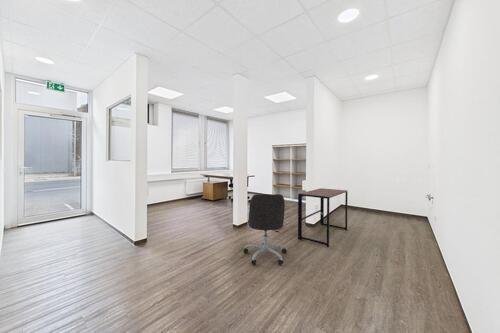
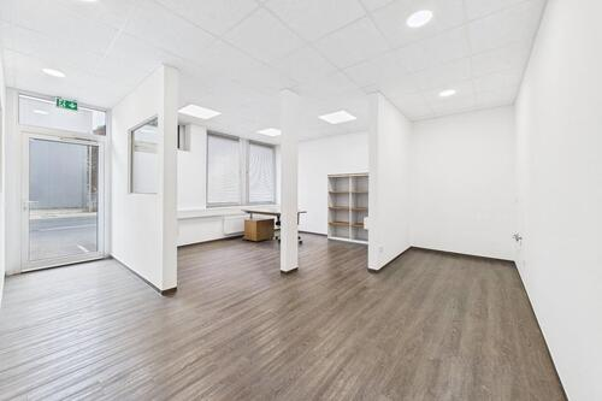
- office chair [242,193,288,266]
- desk [297,187,349,248]
